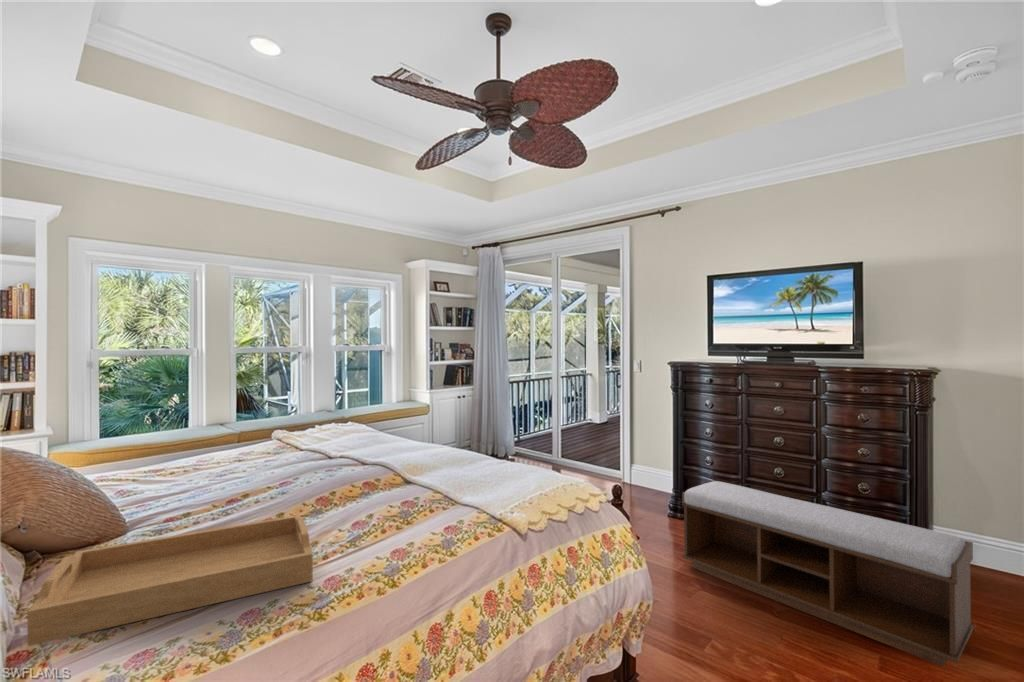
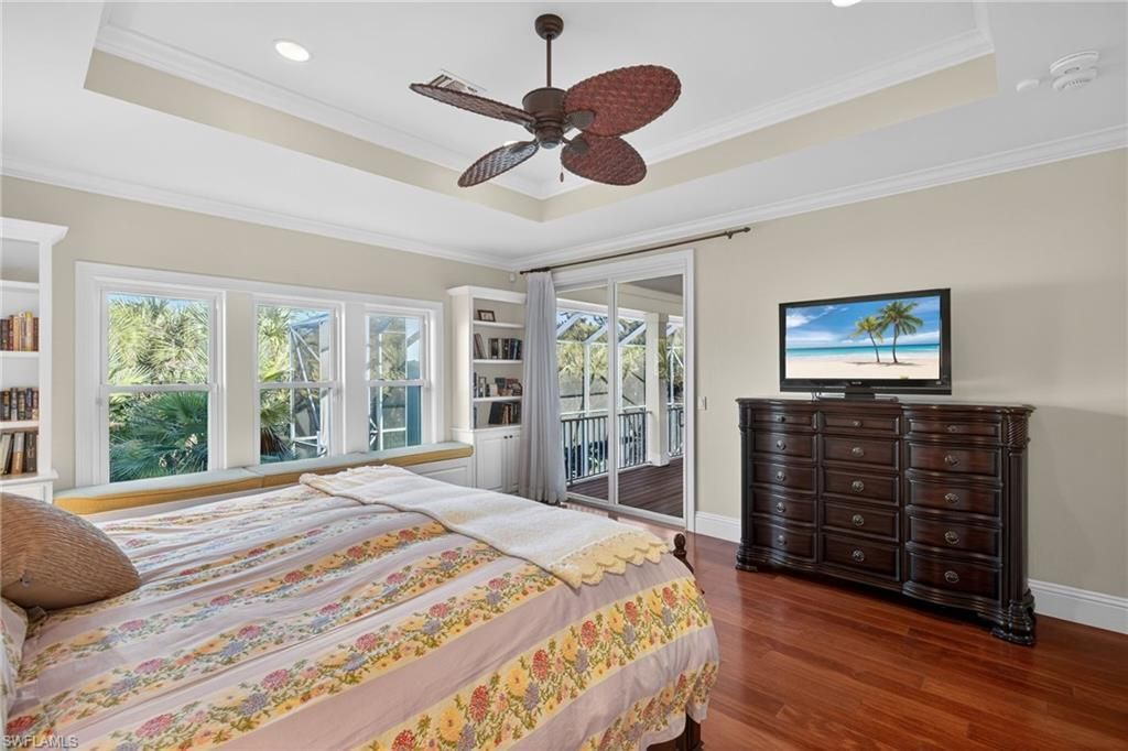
- serving tray [26,514,314,647]
- bench [681,480,974,667]
